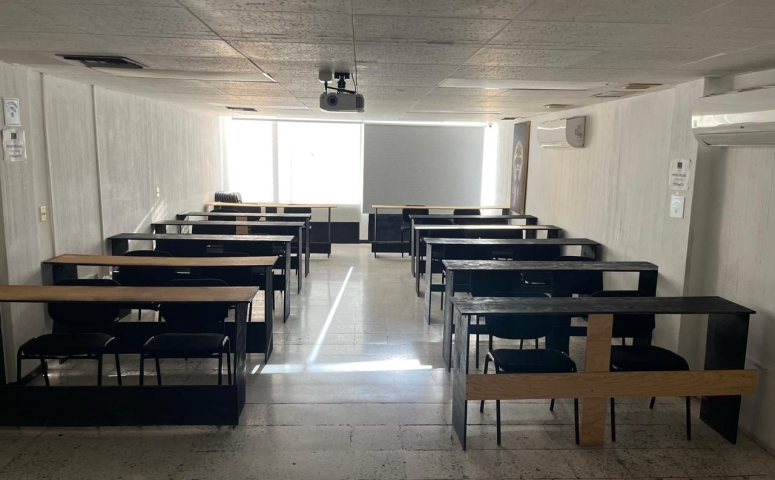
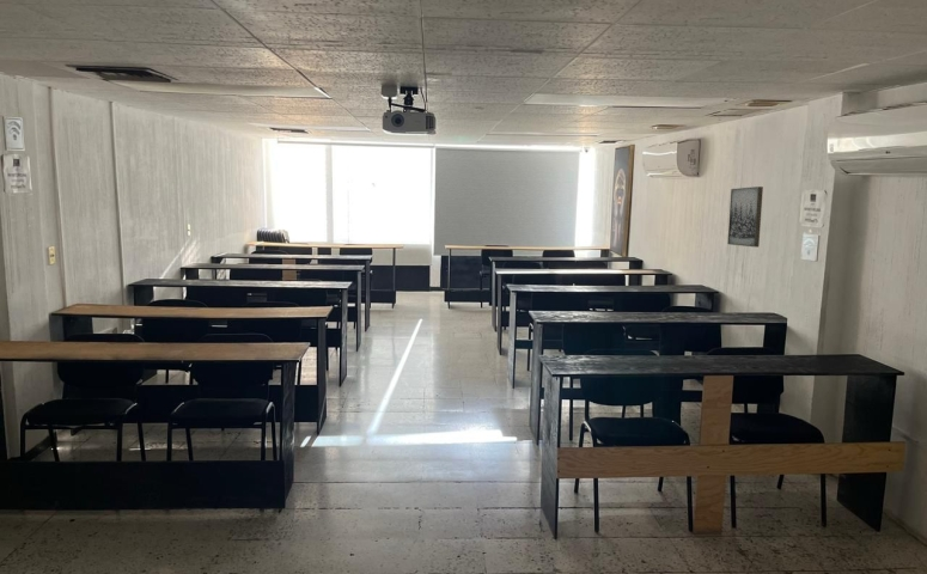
+ wall art [727,185,764,249]
